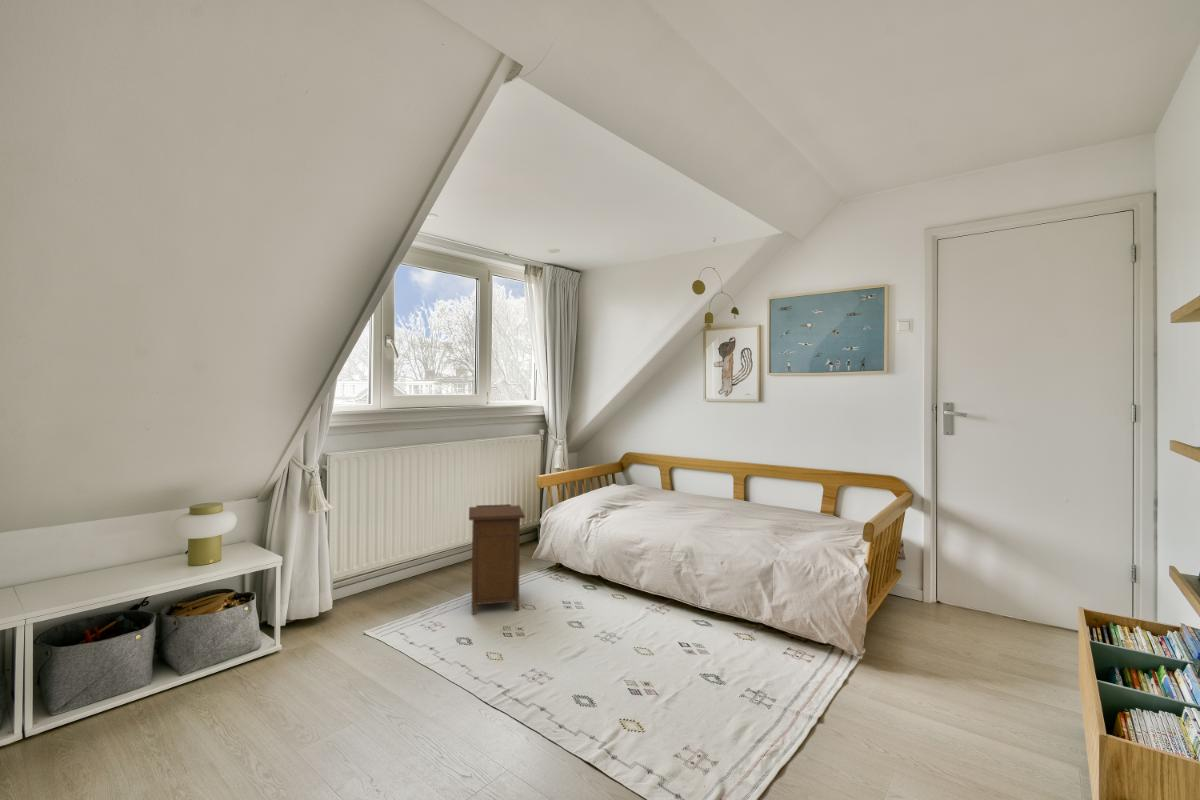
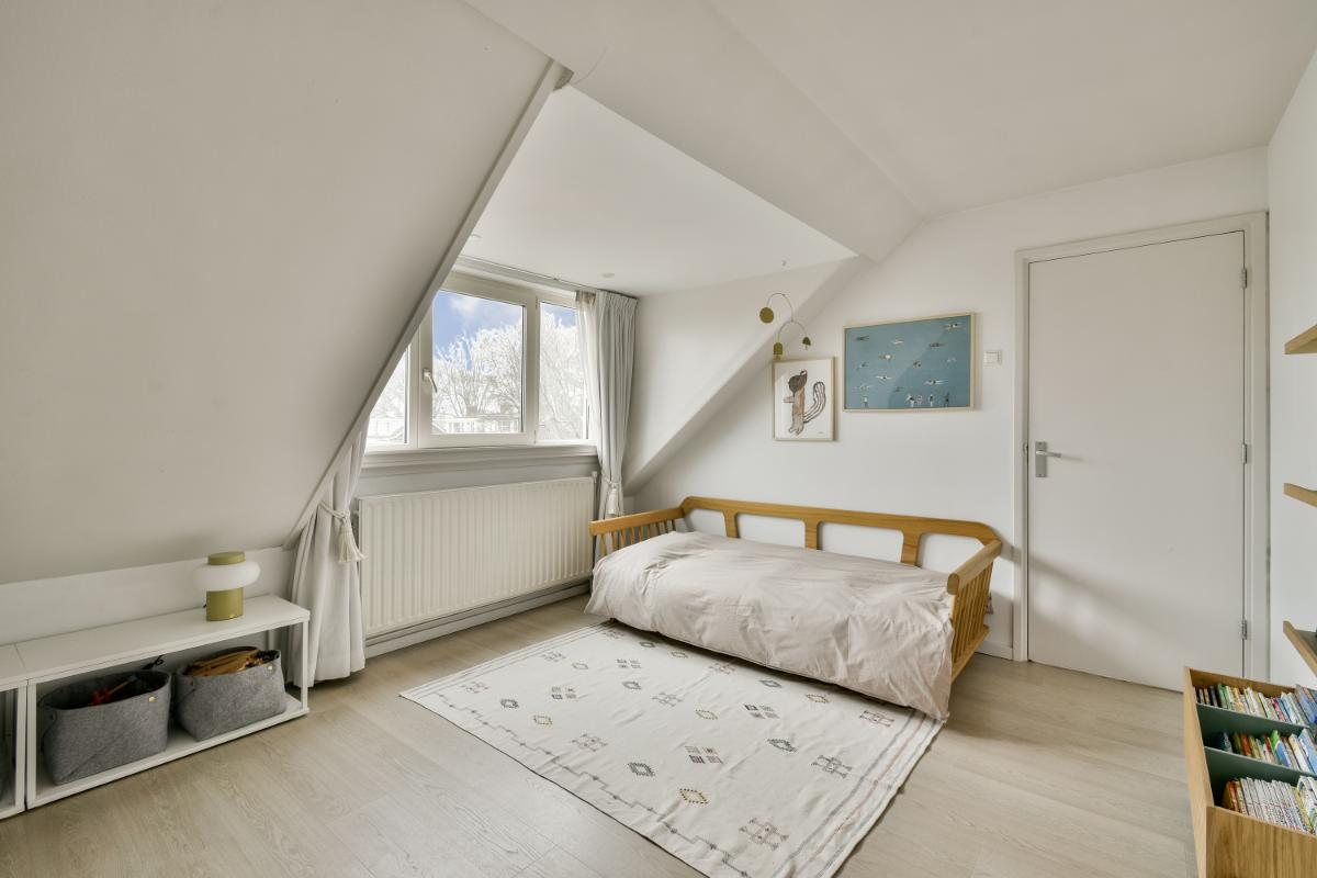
- nightstand [468,503,526,615]
